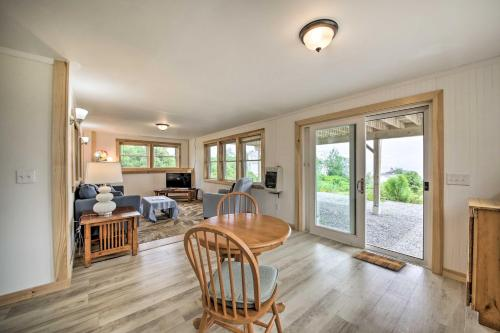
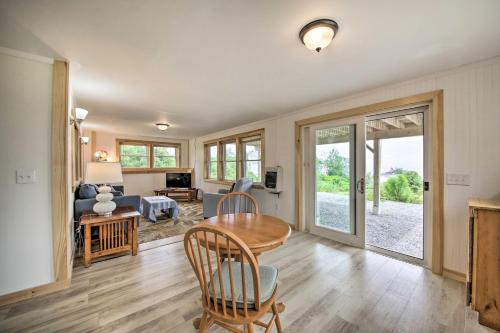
- doormat [352,250,408,271]
